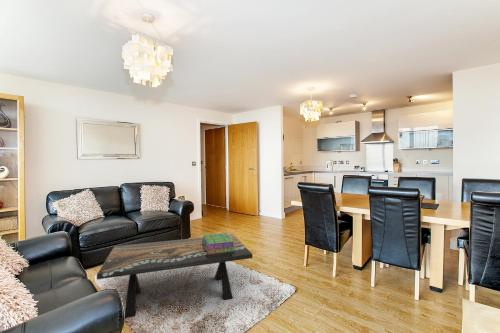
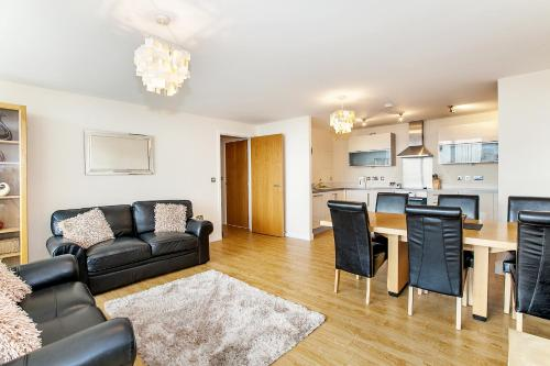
- coffee table [96,233,254,319]
- stack of books [202,232,235,254]
